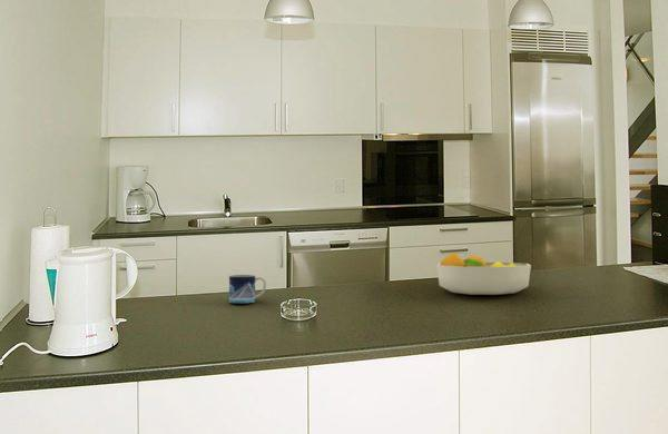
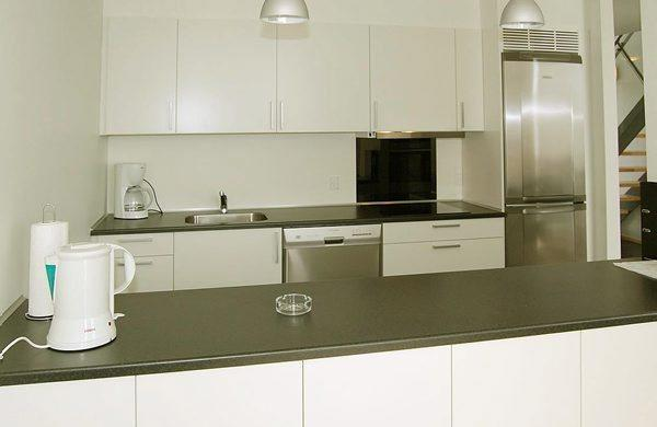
- mug [228,274,267,305]
- fruit bowl [435,251,532,296]
